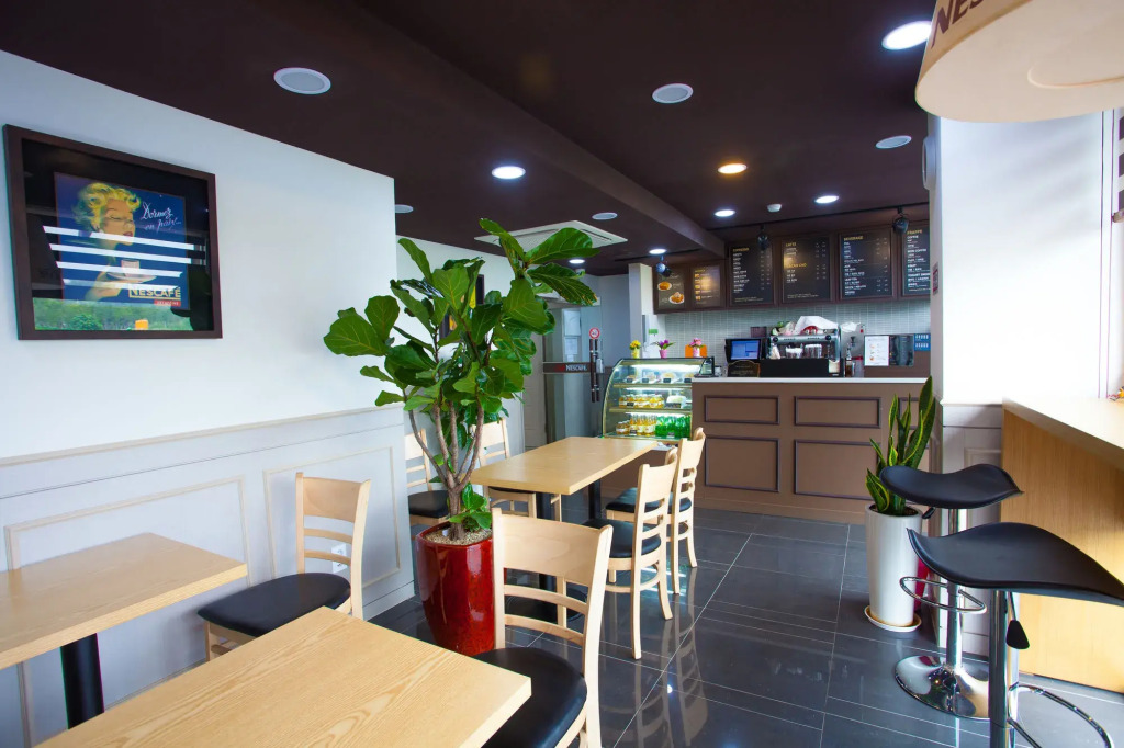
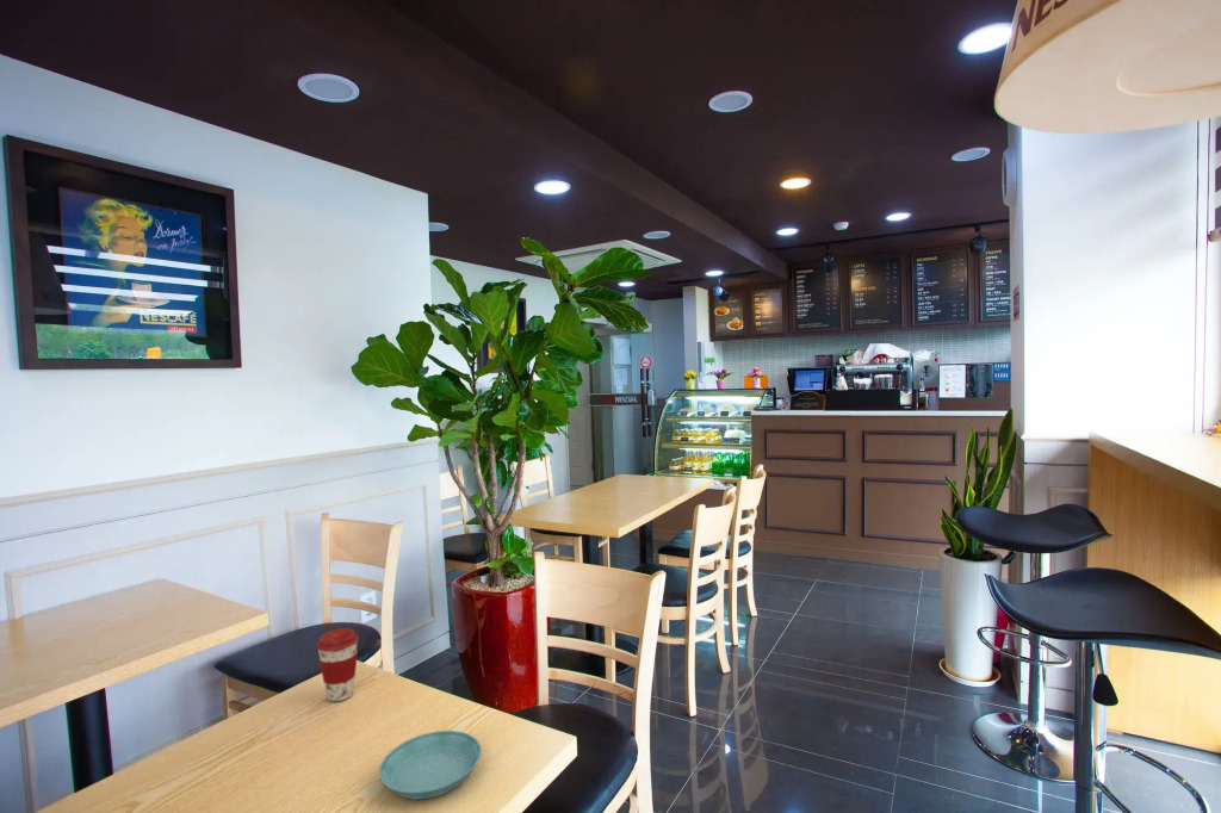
+ coffee cup [315,627,360,702]
+ saucer [378,730,483,800]
